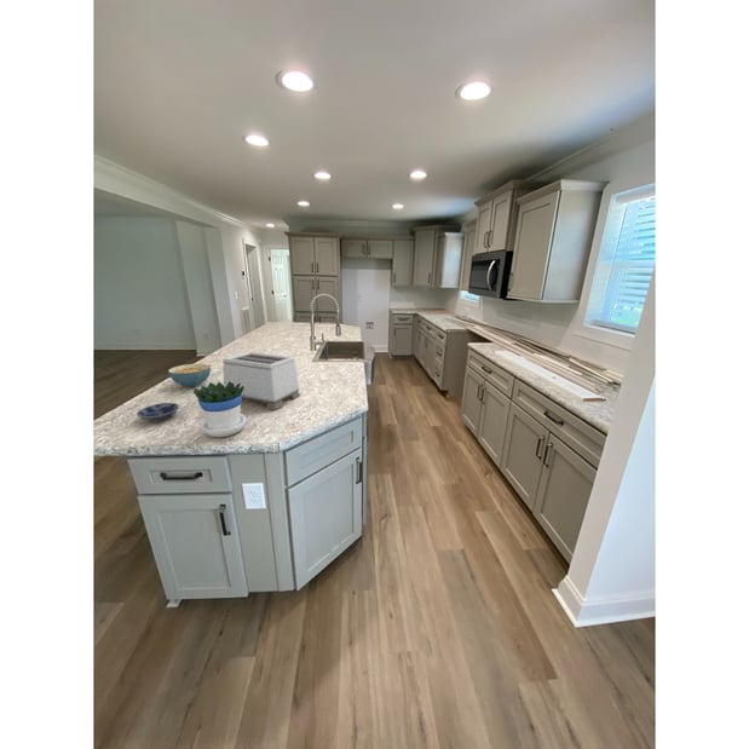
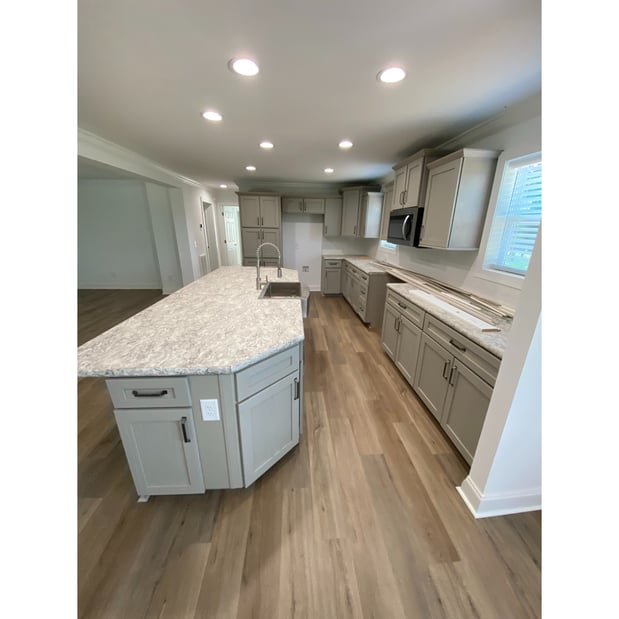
- flowerpot [192,381,248,438]
- cereal bowl [167,363,212,388]
- bowl [136,402,180,424]
- toaster [221,351,301,410]
